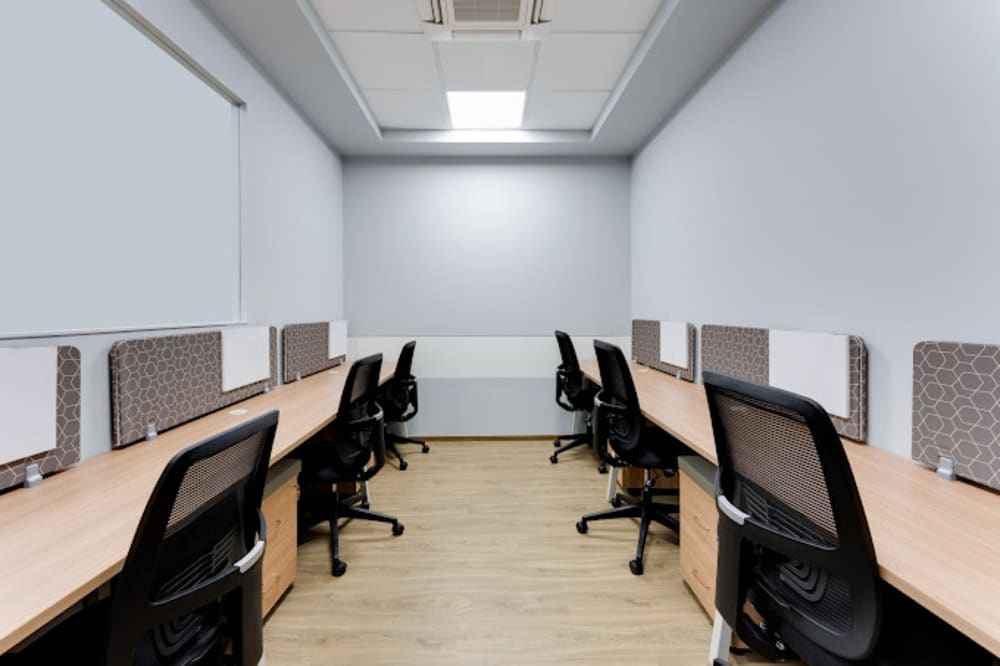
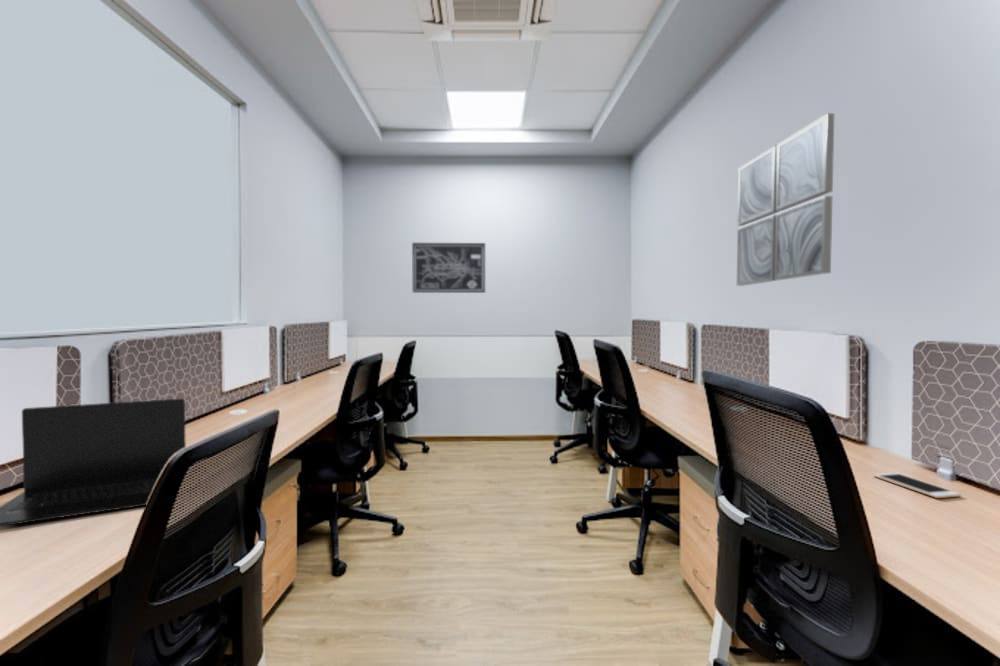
+ wall art [411,242,486,294]
+ laptop [0,397,187,528]
+ cell phone [872,472,962,499]
+ wall art [736,112,835,287]
